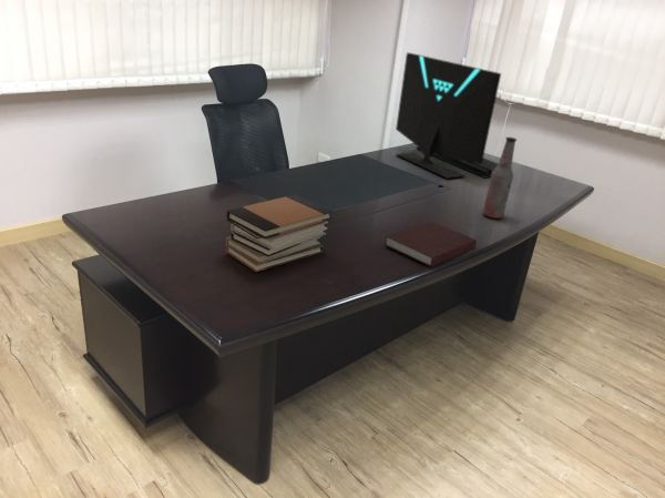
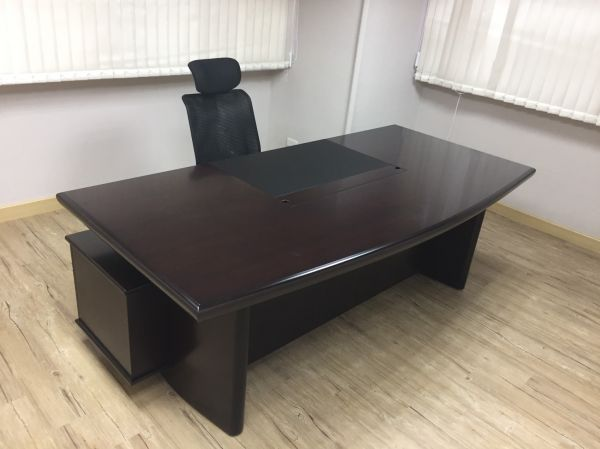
- bottle [482,136,518,220]
- book stack [225,194,334,273]
- notebook [383,221,478,268]
- computer monitor [395,51,502,180]
